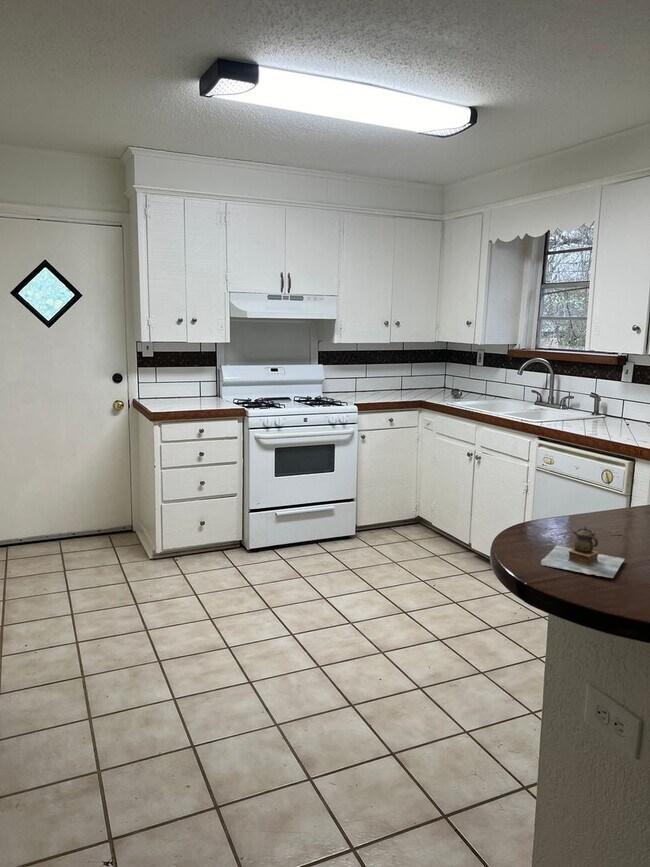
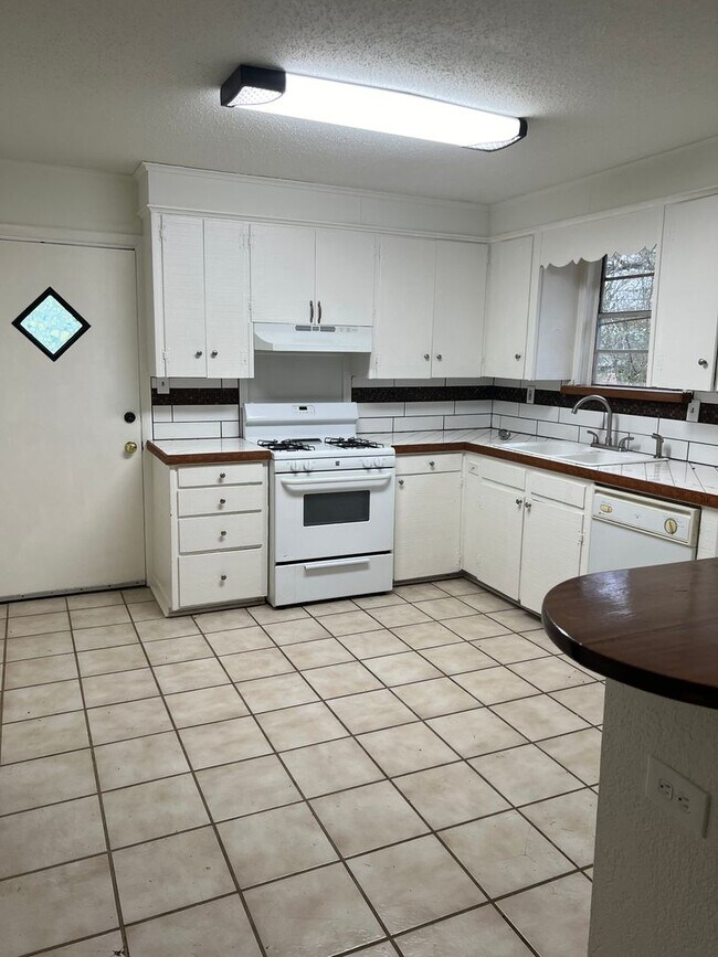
- teapot [540,526,625,579]
